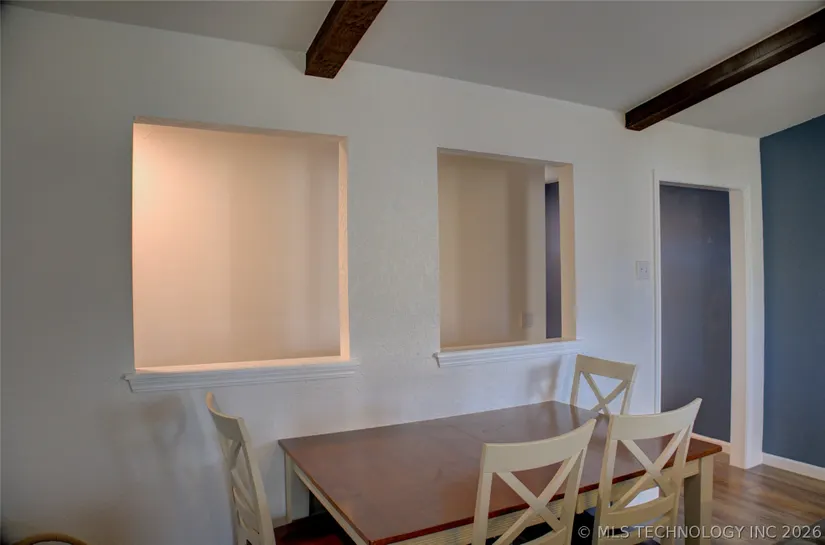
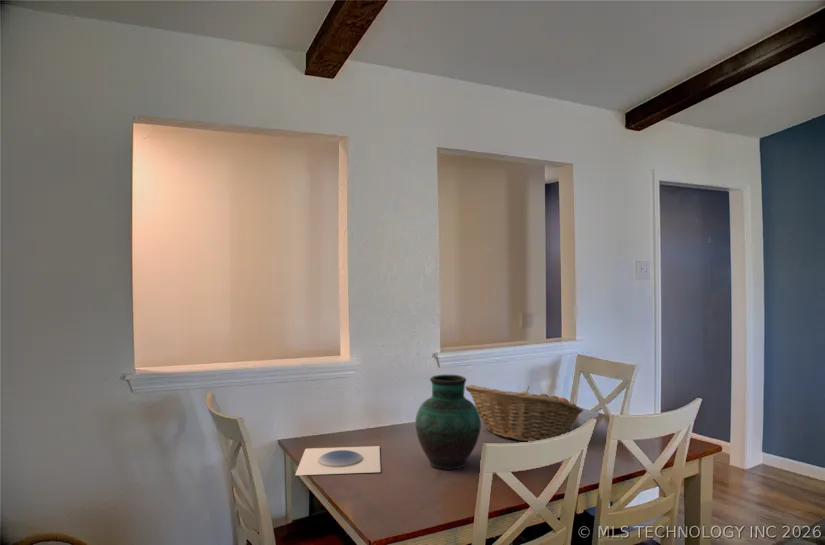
+ plate [294,445,381,476]
+ fruit basket [465,384,585,443]
+ vase [415,374,482,471]
